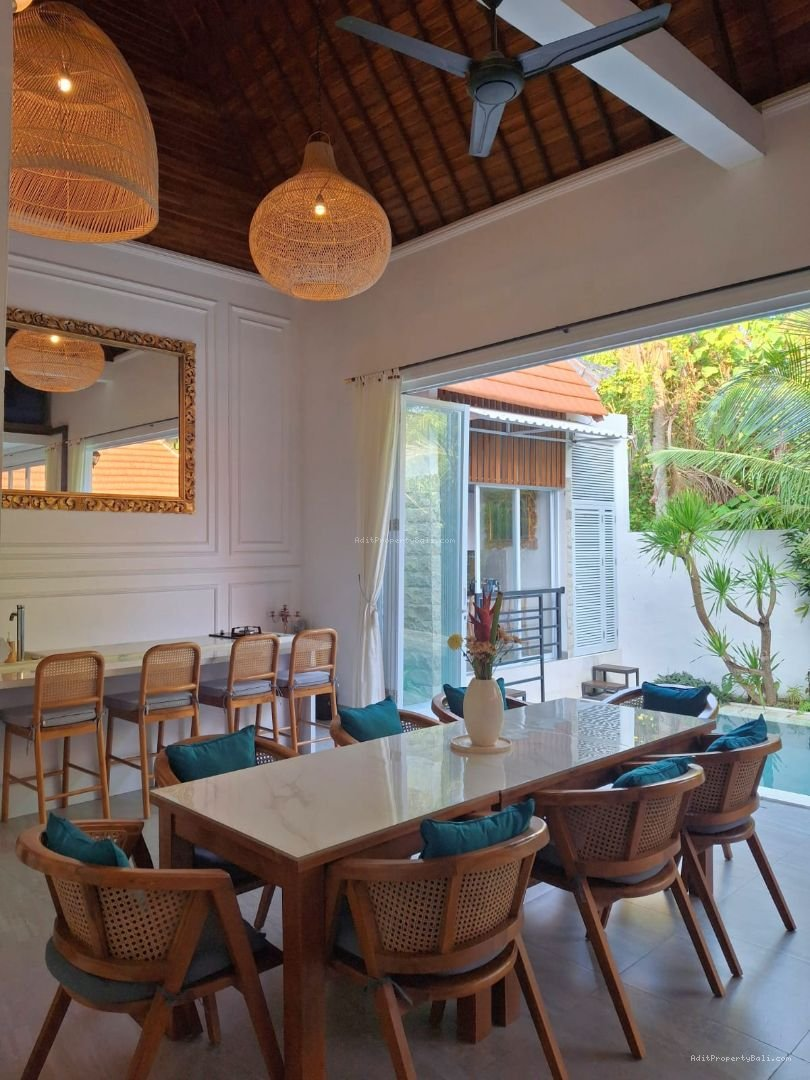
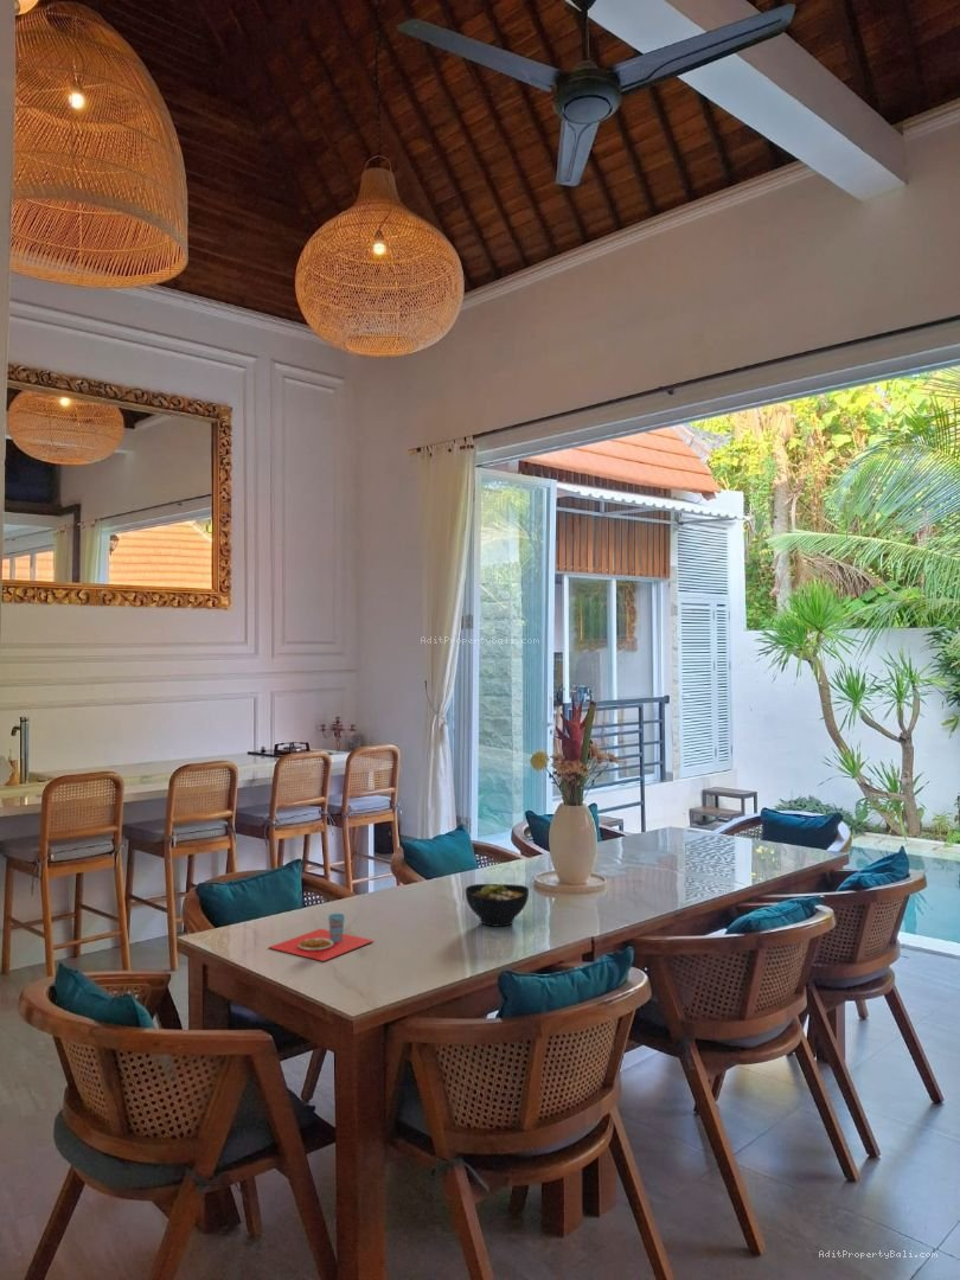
+ bowl [465,882,530,928]
+ placemat [267,913,376,962]
